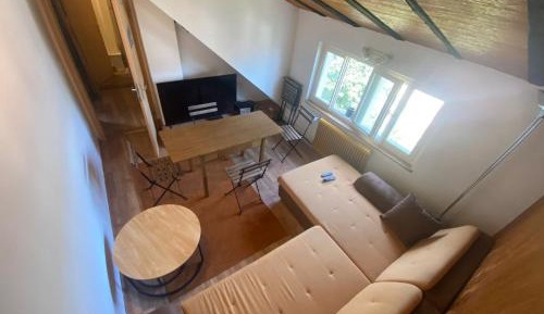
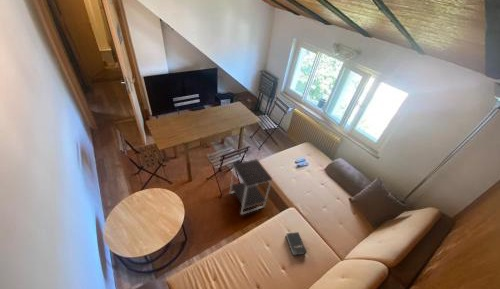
+ side table [229,158,273,216]
+ hardback book [285,231,308,257]
